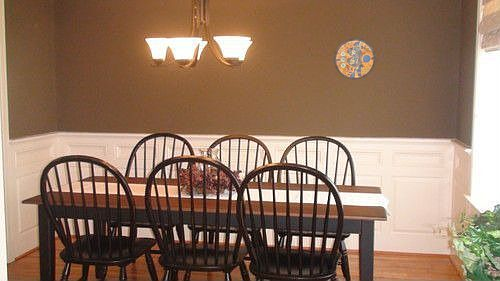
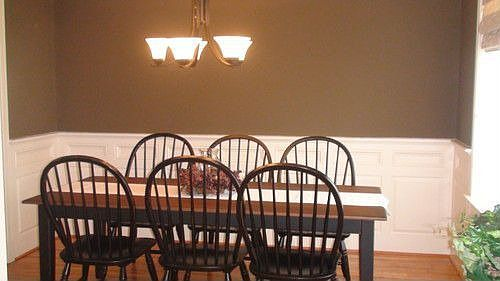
- manhole cover [333,38,376,80]
